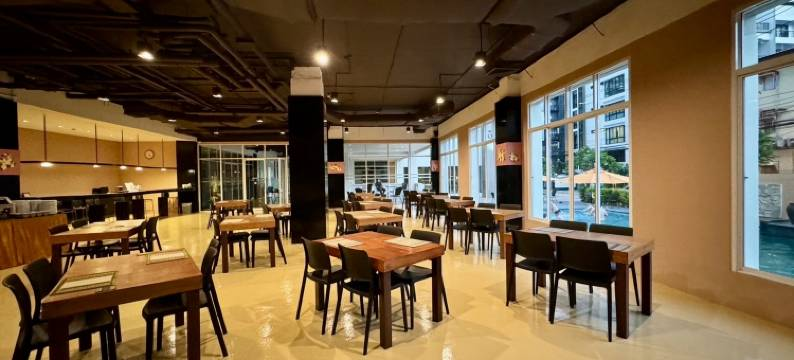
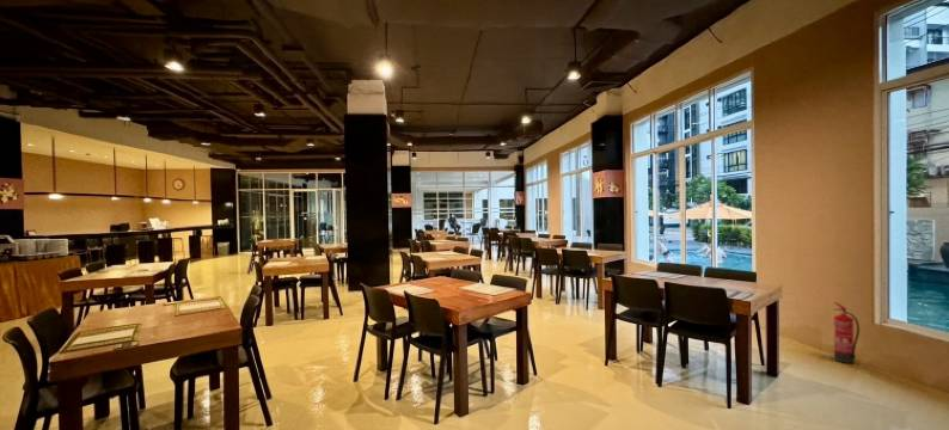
+ fire extinguisher [832,301,861,364]
